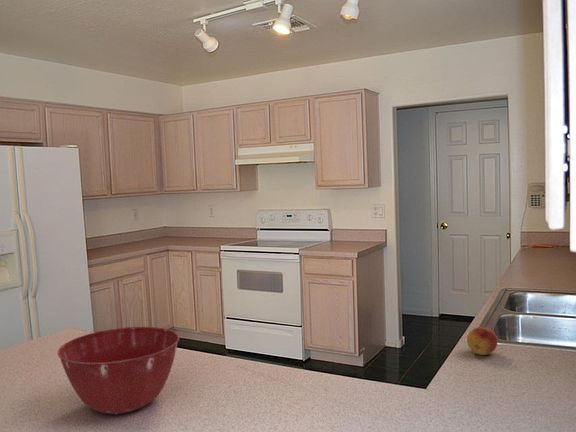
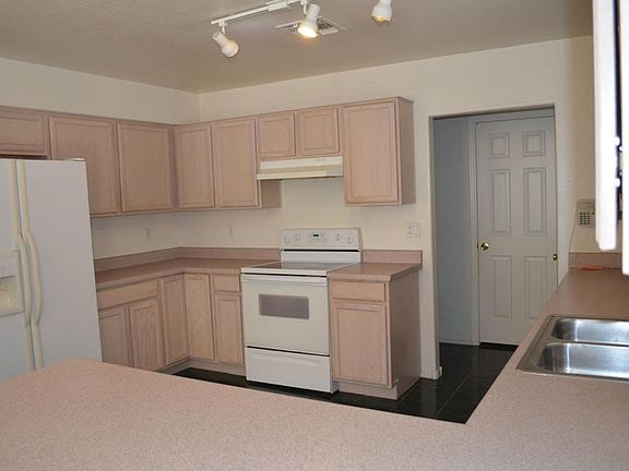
- fruit [466,326,498,356]
- mixing bowl [57,326,180,415]
